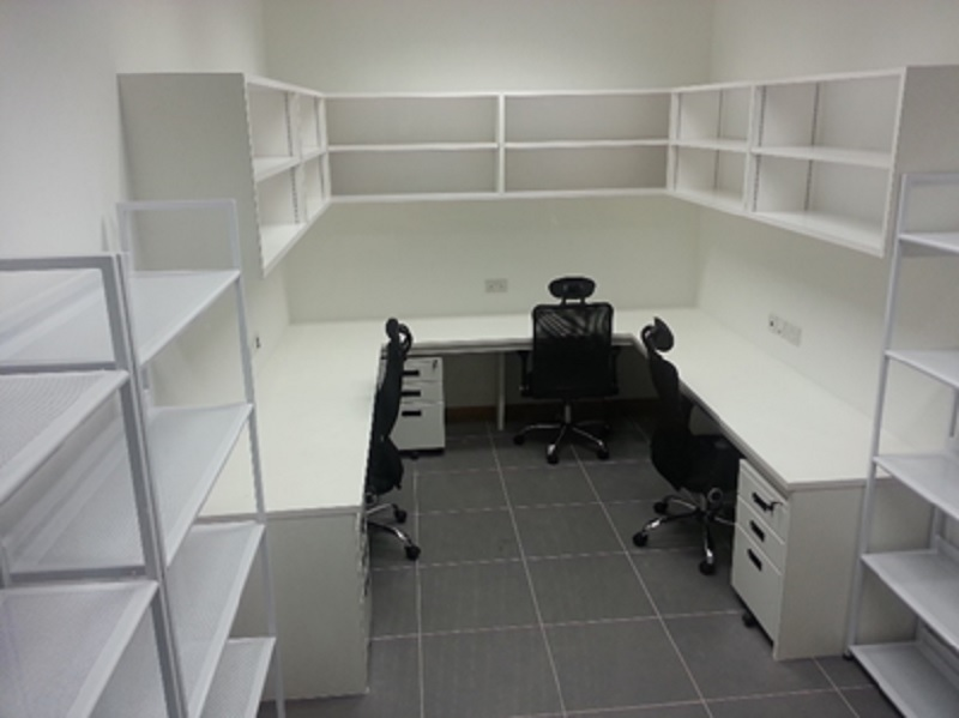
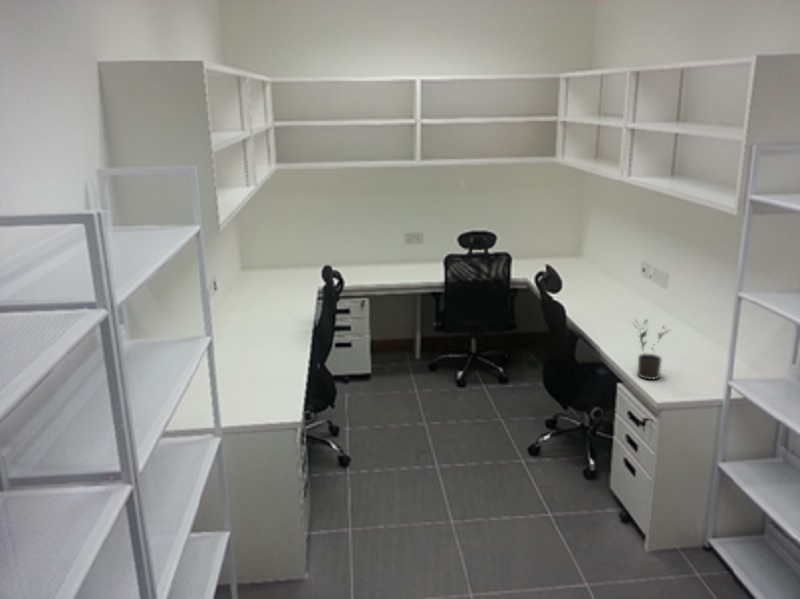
+ potted plant [631,318,672,381]
